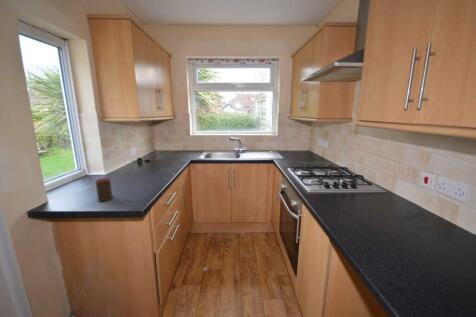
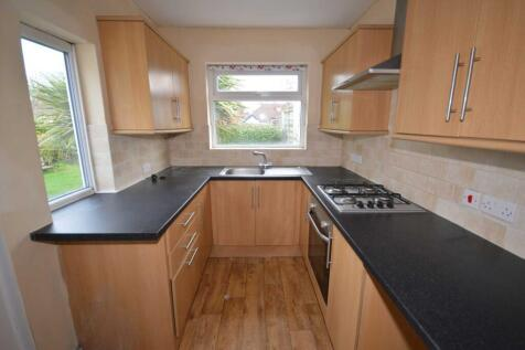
- cup [95,177,113,202]
